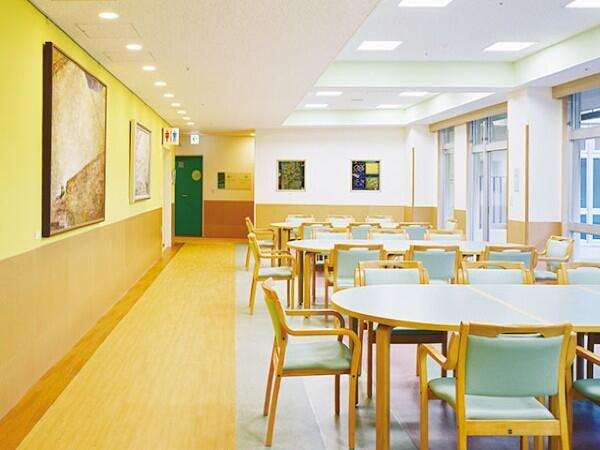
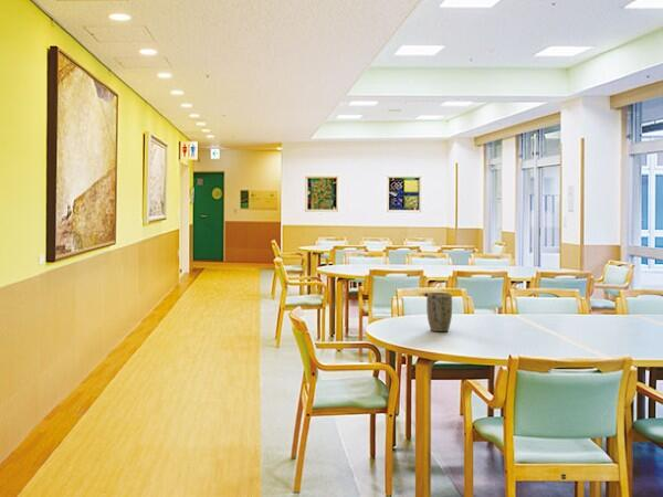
+ plant pot [425,292,453,332]
